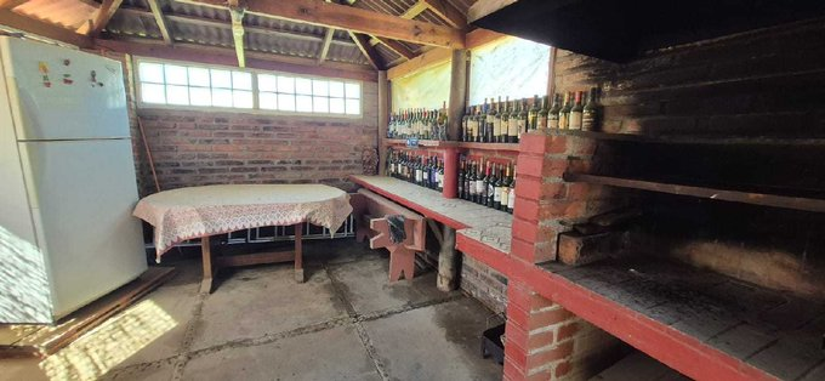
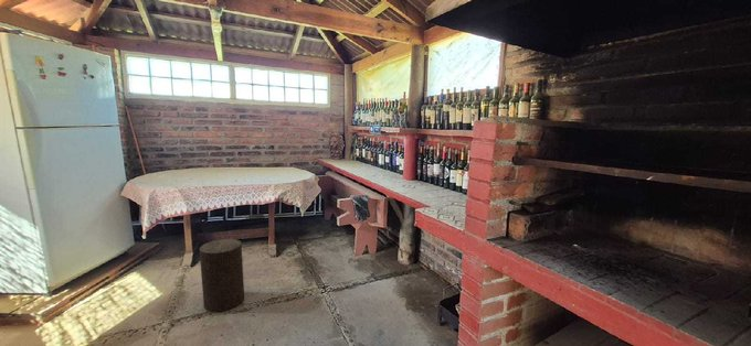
+ stool [199,238,245,313]
